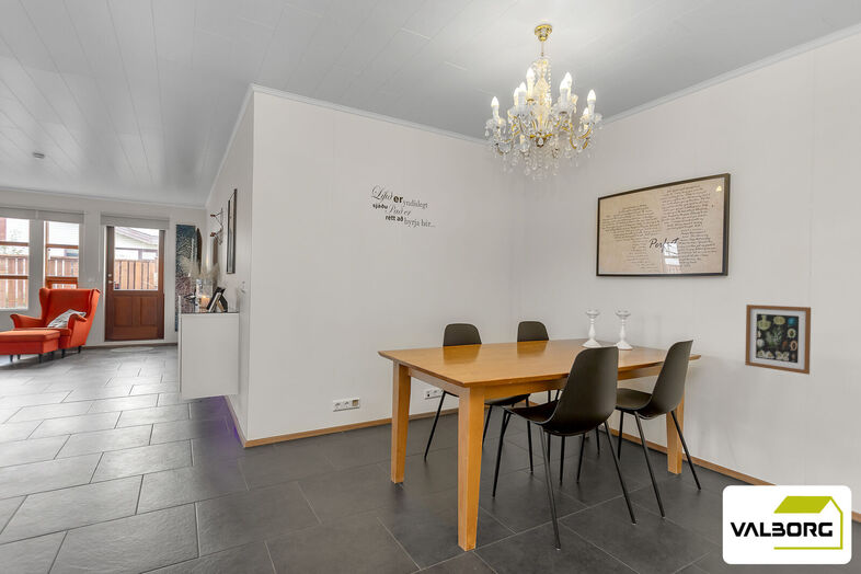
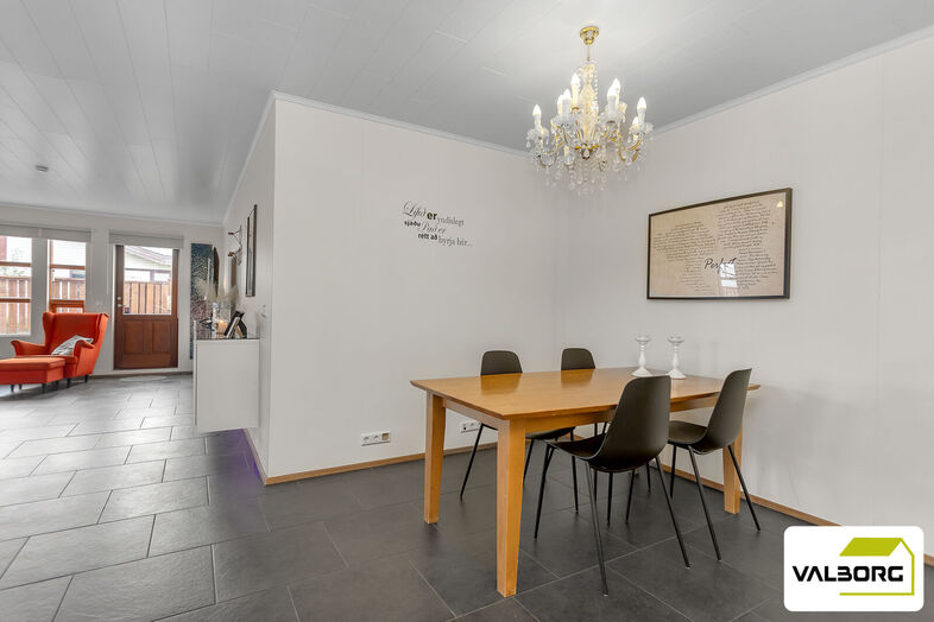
- wall art [744,303,812,376]
